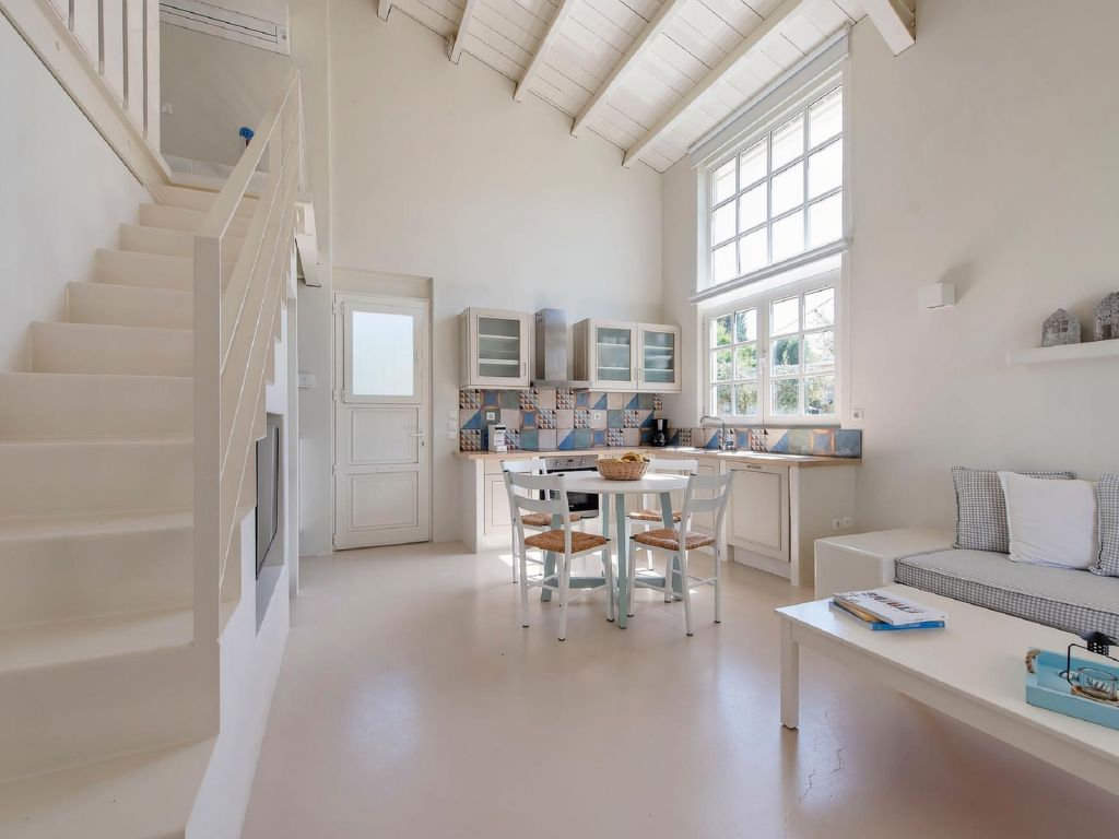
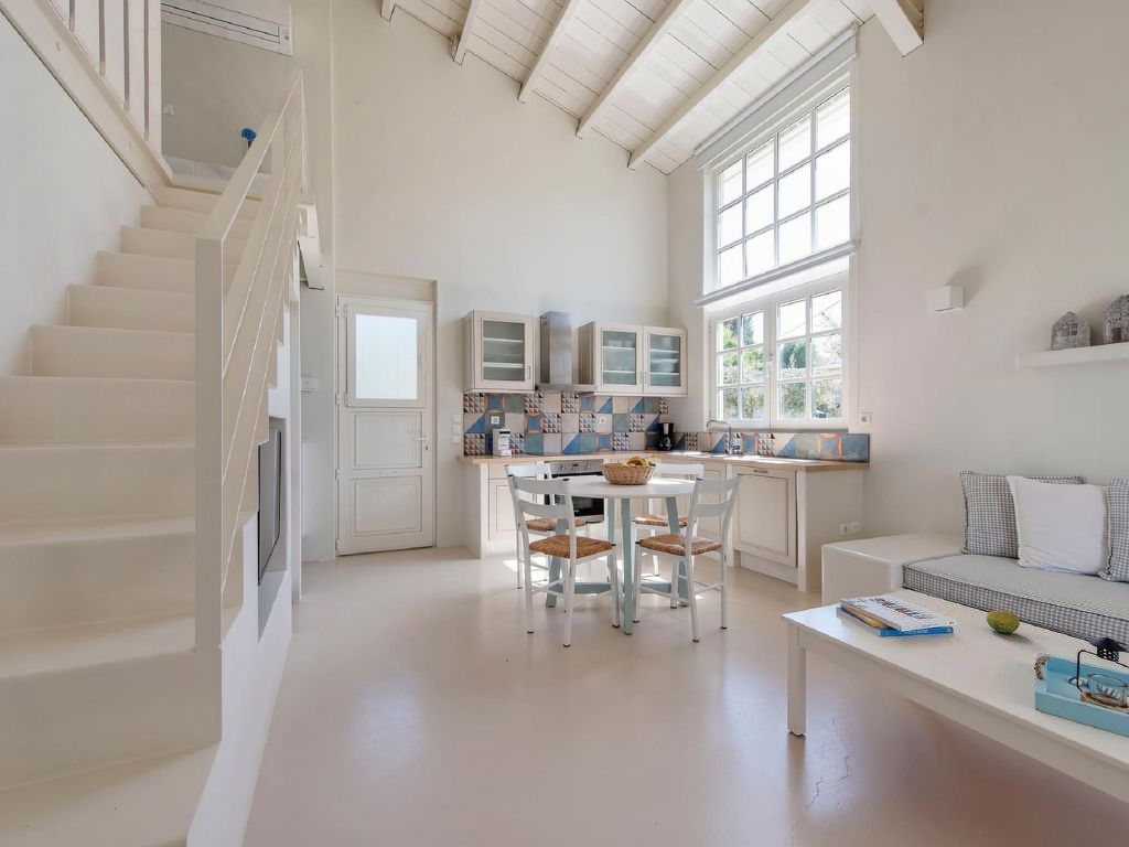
+ fruit [986,609,1021,634]
